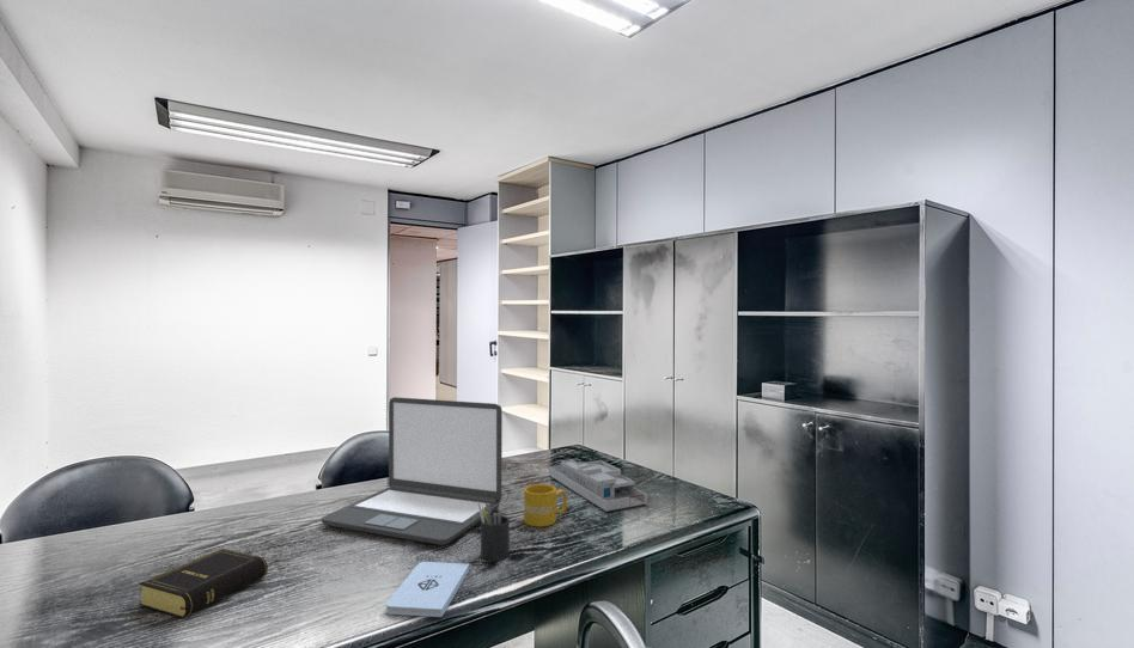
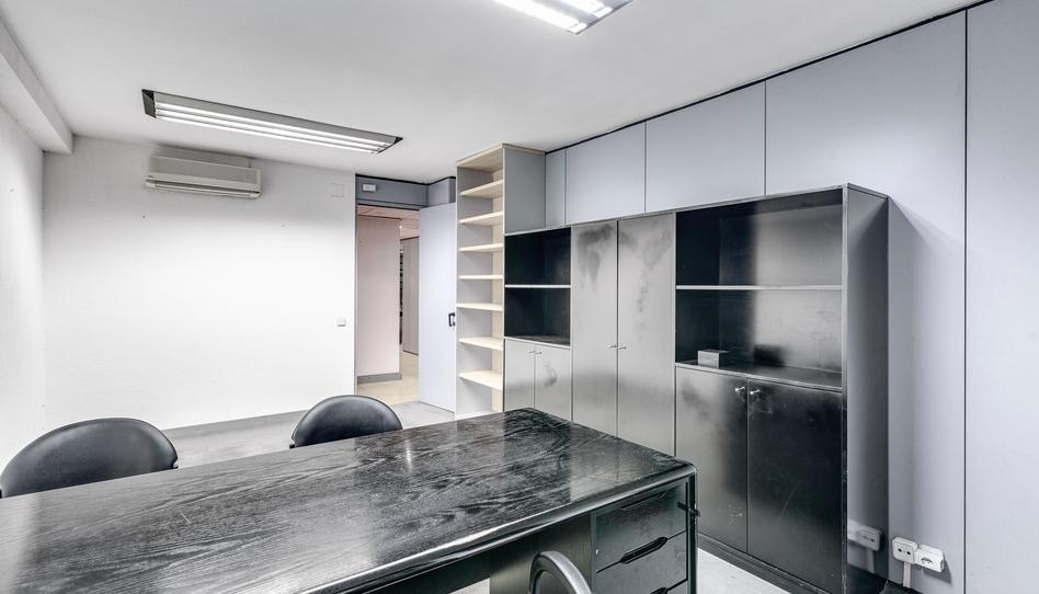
- pen holder [477,502,511,562]
- desk organizer [548,458,648,513]
- notepad [385,561,470,618]
- book [138,548,274,619]
- laptop [319,396,504,546]
- mug [523,483,568,528]
